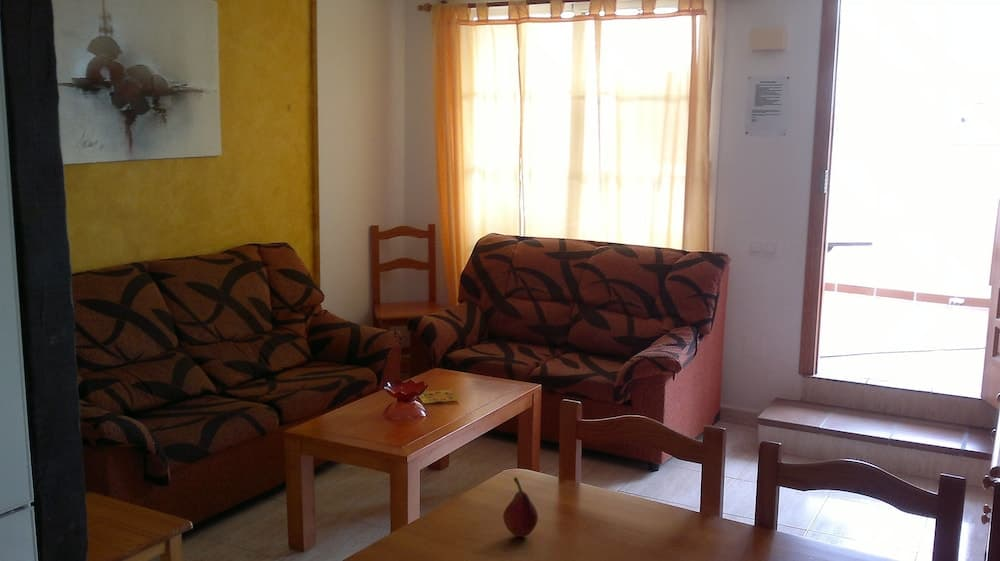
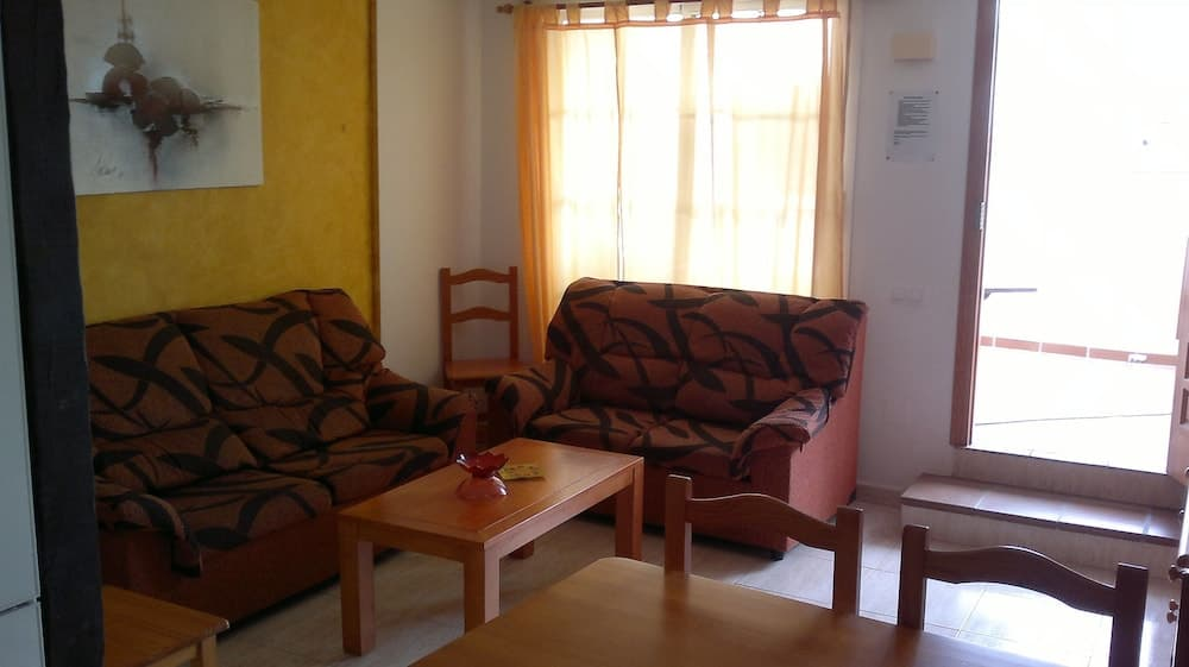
- fruit [502,476,539,538]
